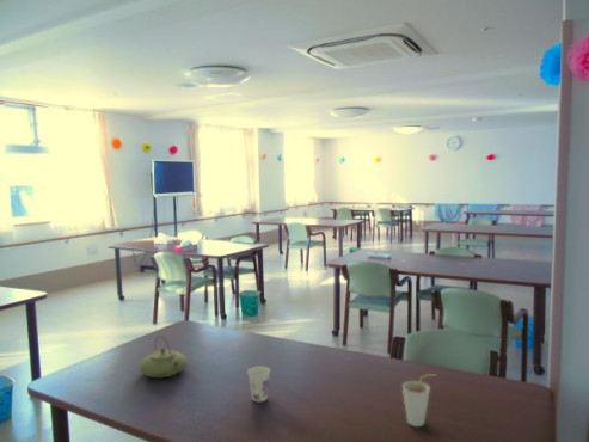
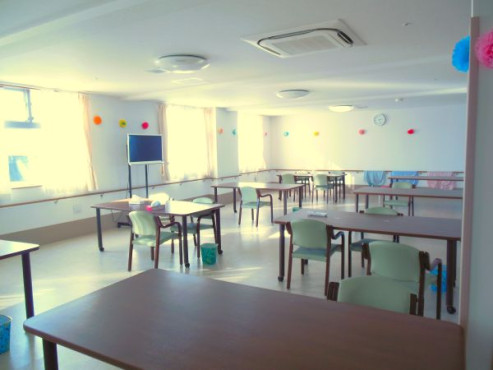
- cup [401,373,437,428]
- cup [246,364,271,403]
- teapot [137,334,189,379]
